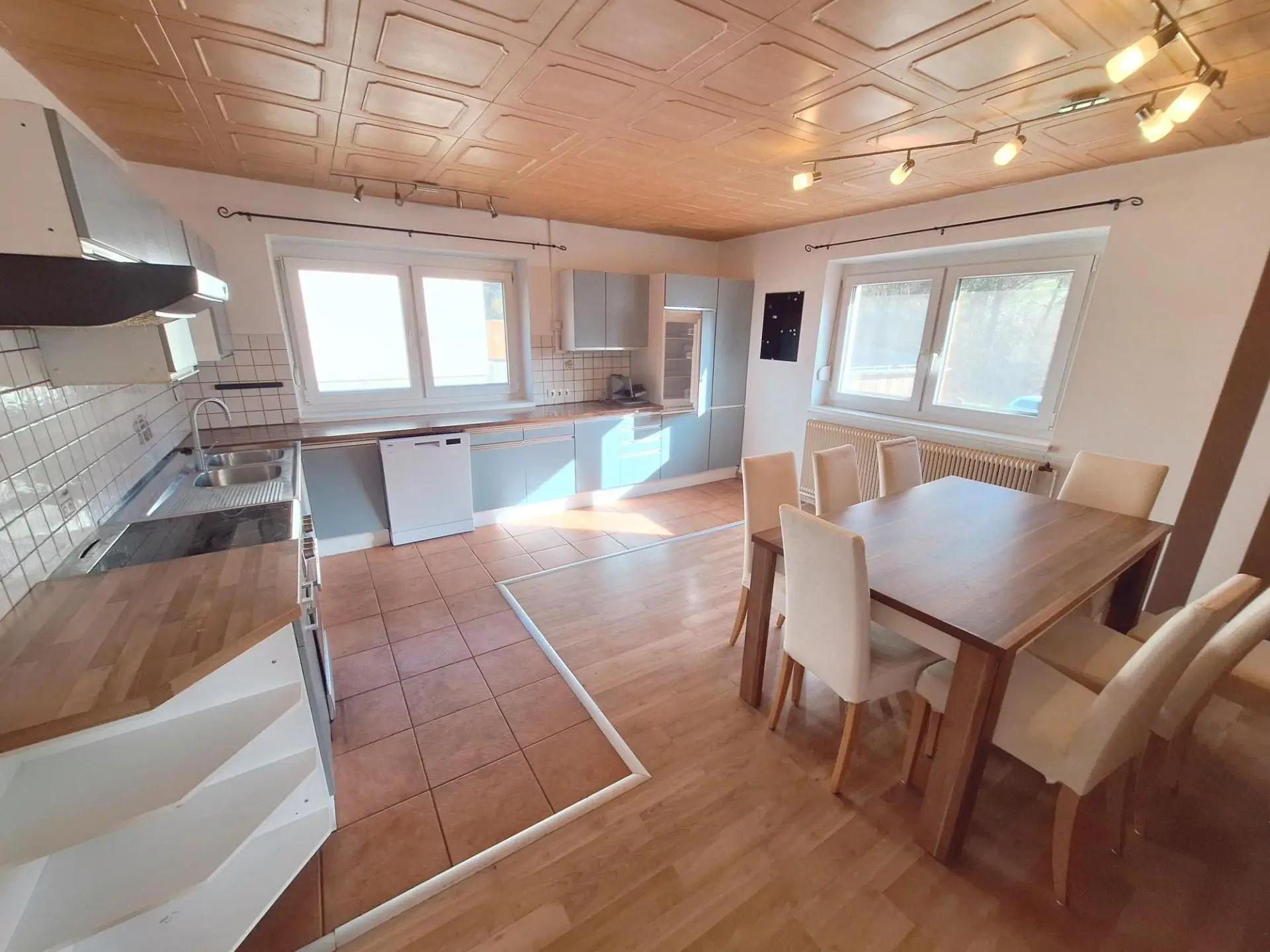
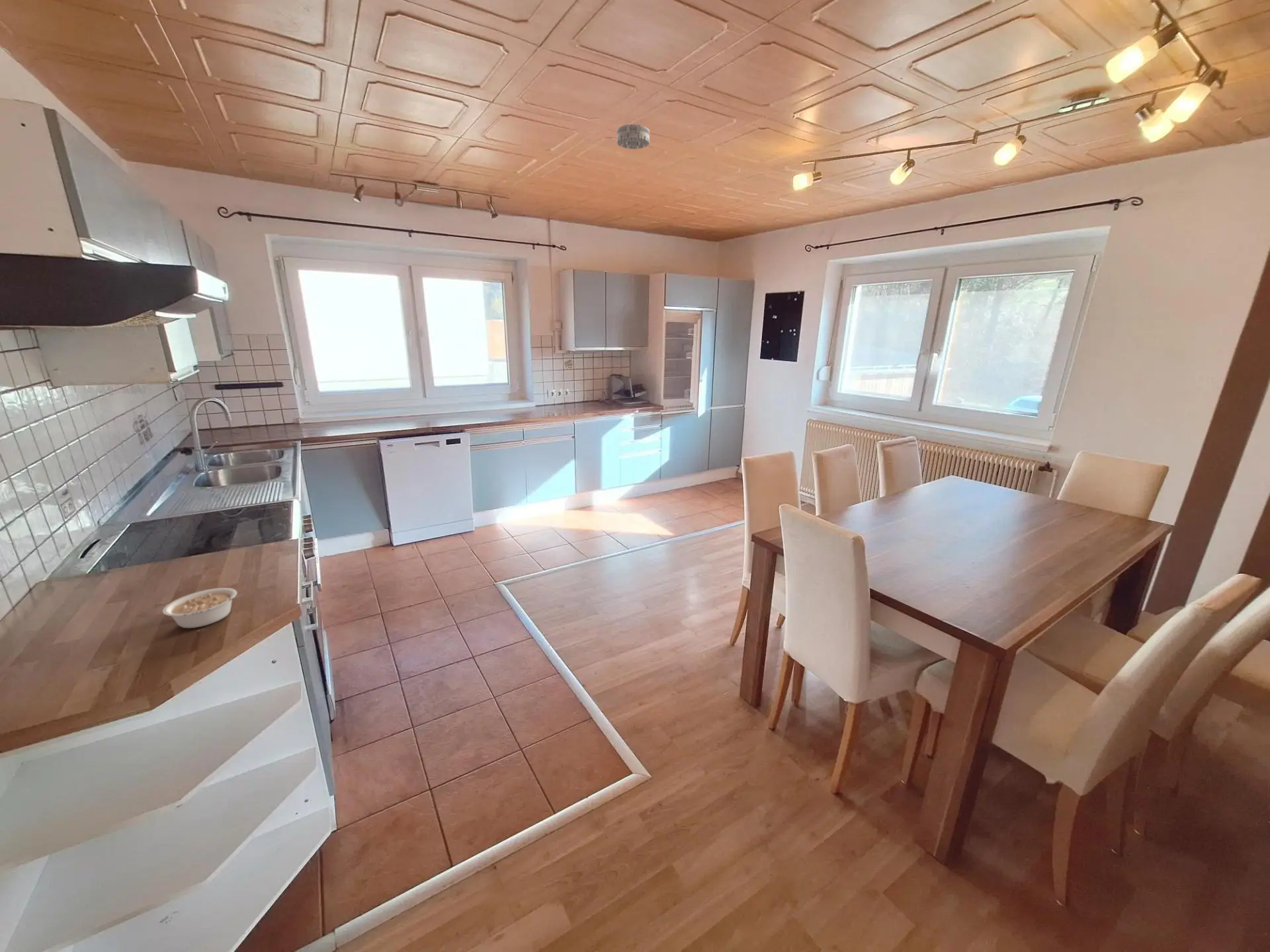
+ legume [162,587,245,629]
+ smoke detector [616,124,650,150]
